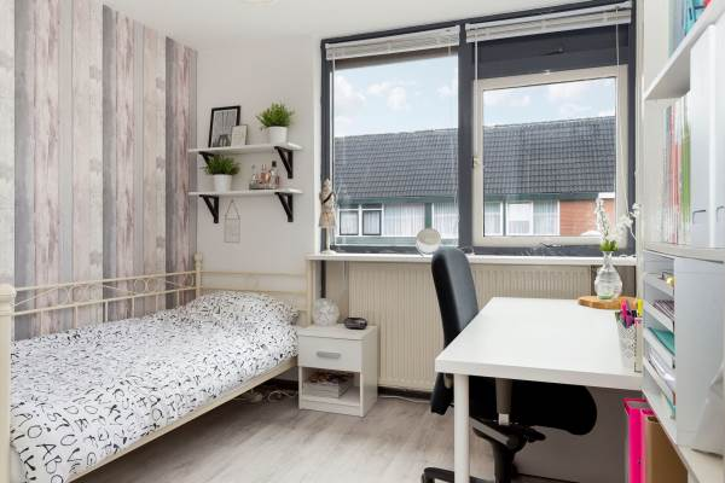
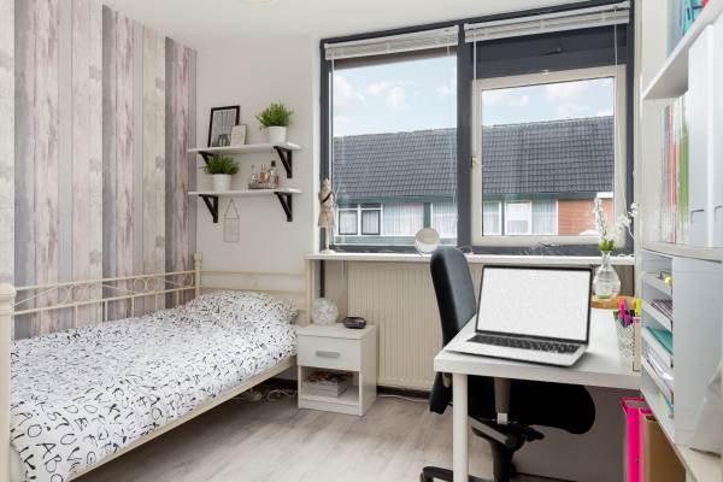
+ laptop [442,263,595,366]
